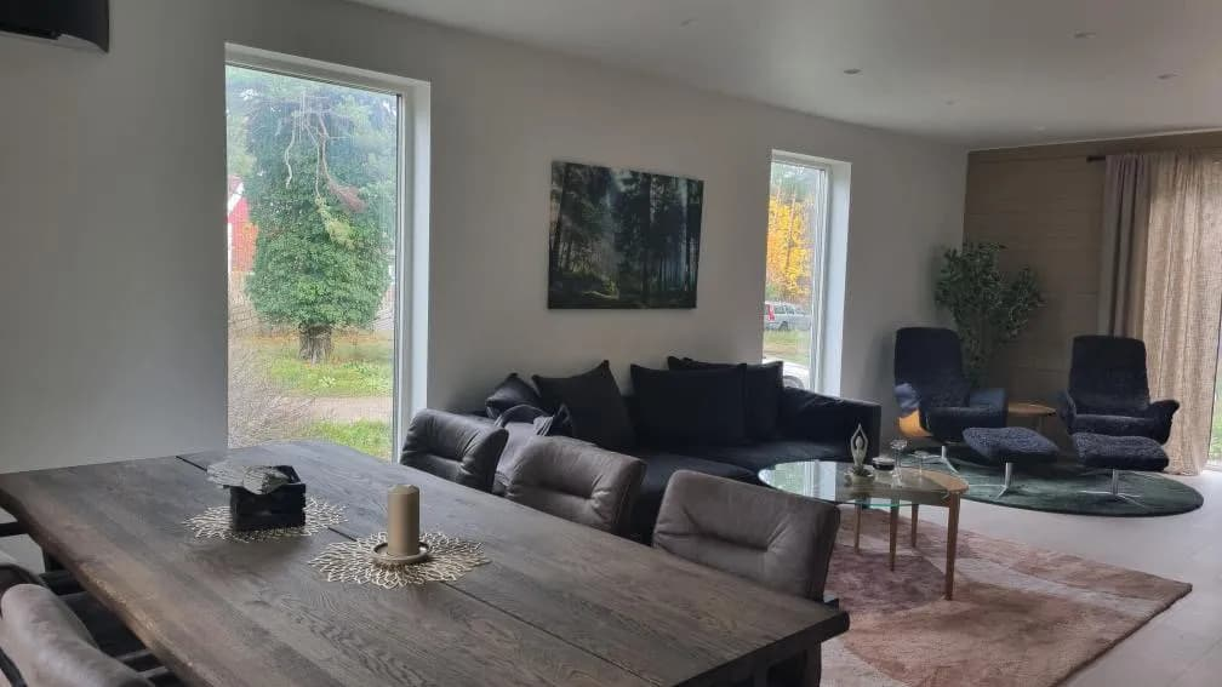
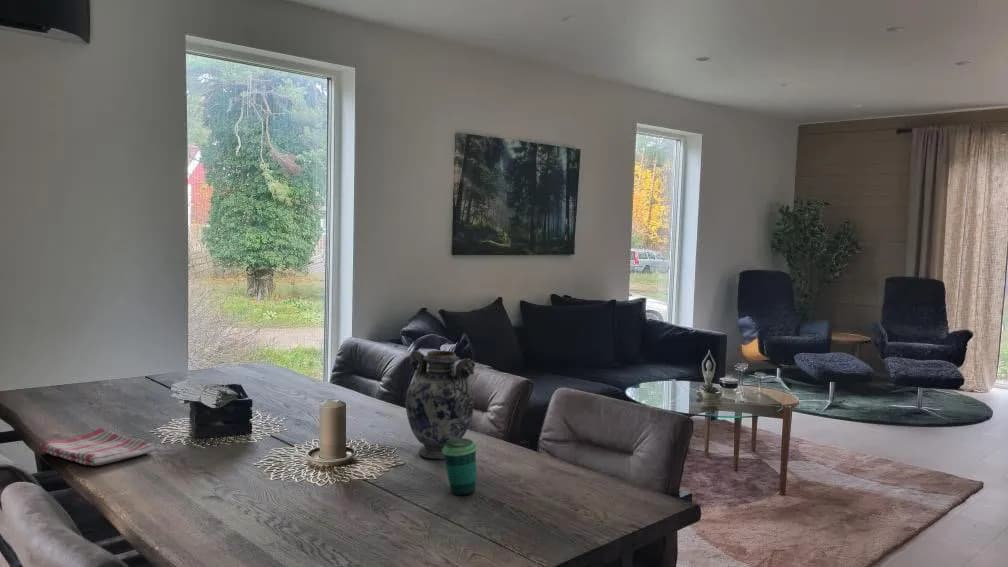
+ dish towel [40,426,156,466]
+ cup [442,437,478,496]
+ decorative vase [405,349,476,460]
